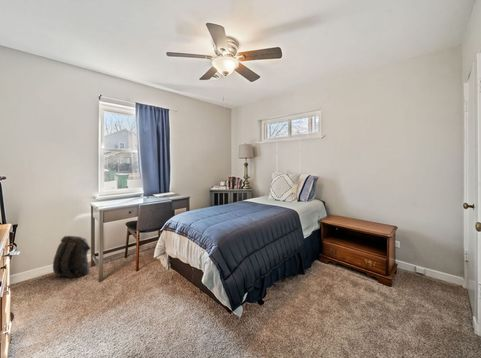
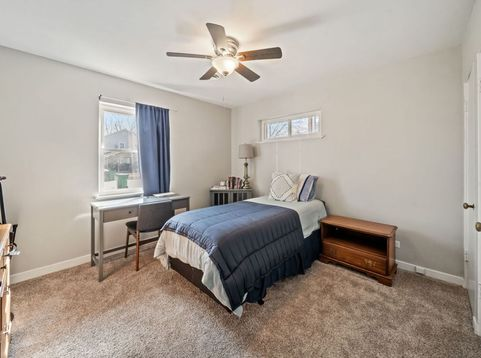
- backpack [52,235,92,279]
